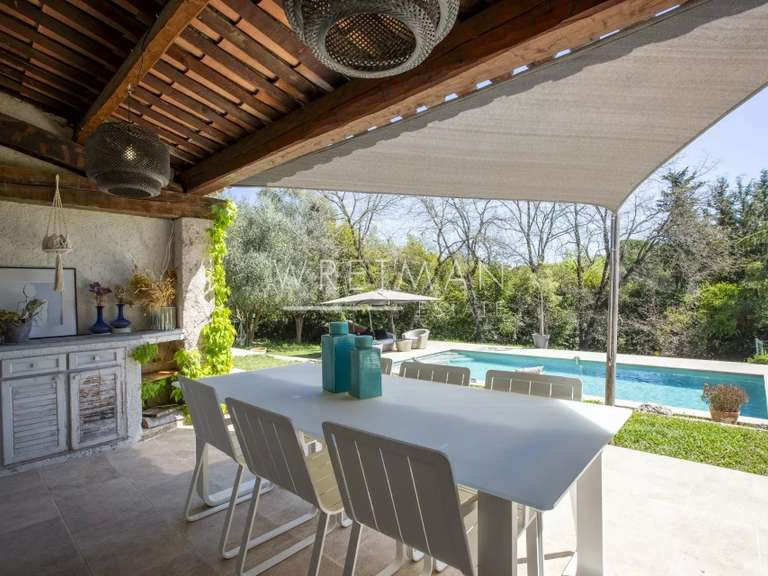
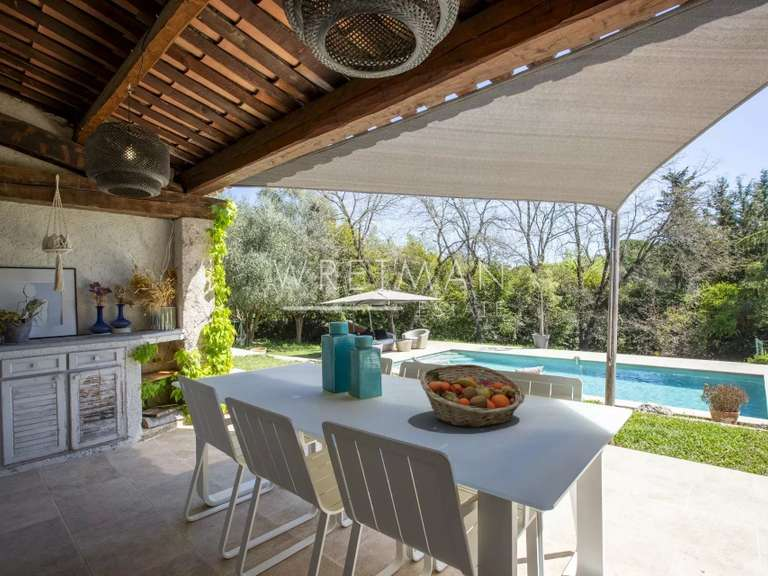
+ fruit basket [419,363,526,429]
